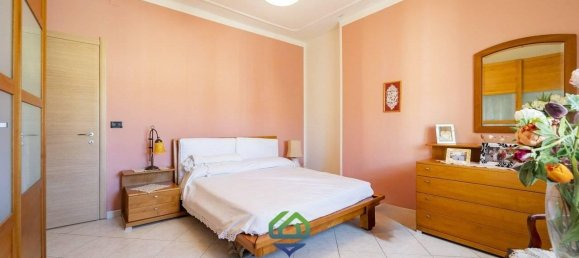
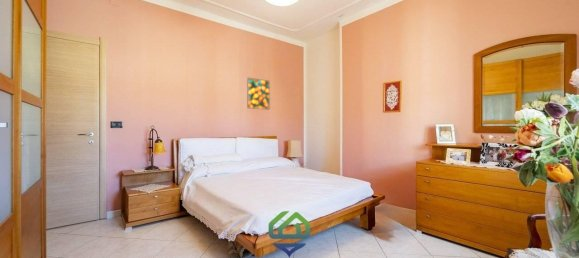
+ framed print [247,77,271,110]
